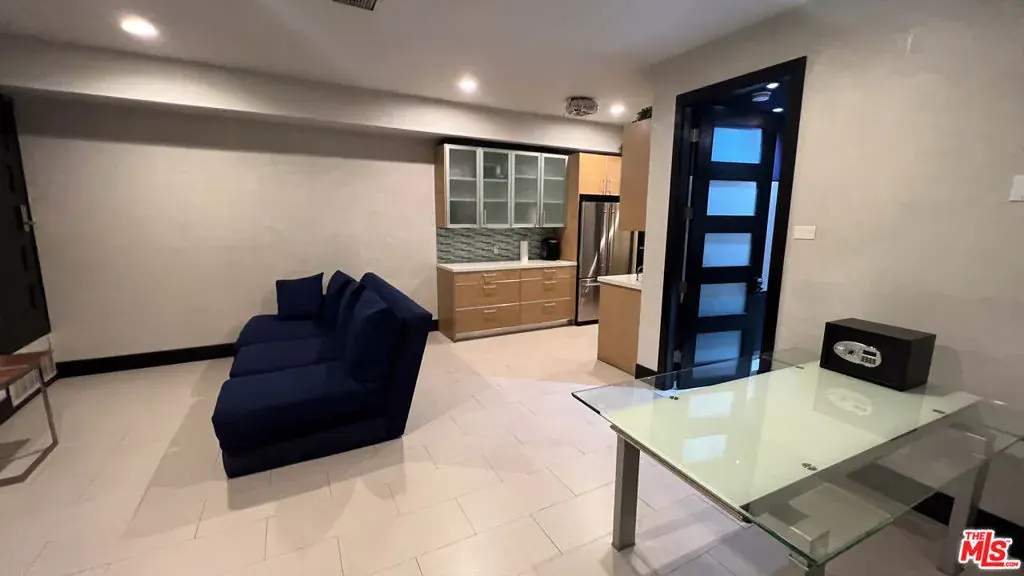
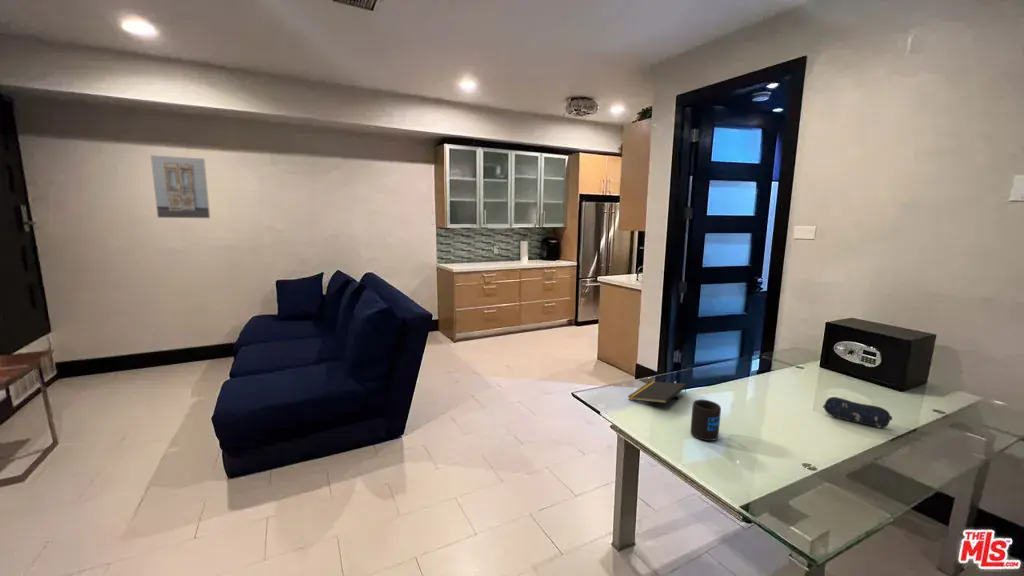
+ mug [690,399,722,442]
+ notepad [627,380,688,404]
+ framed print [149,154,211,219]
+ pencil case [822,396,893,429]
